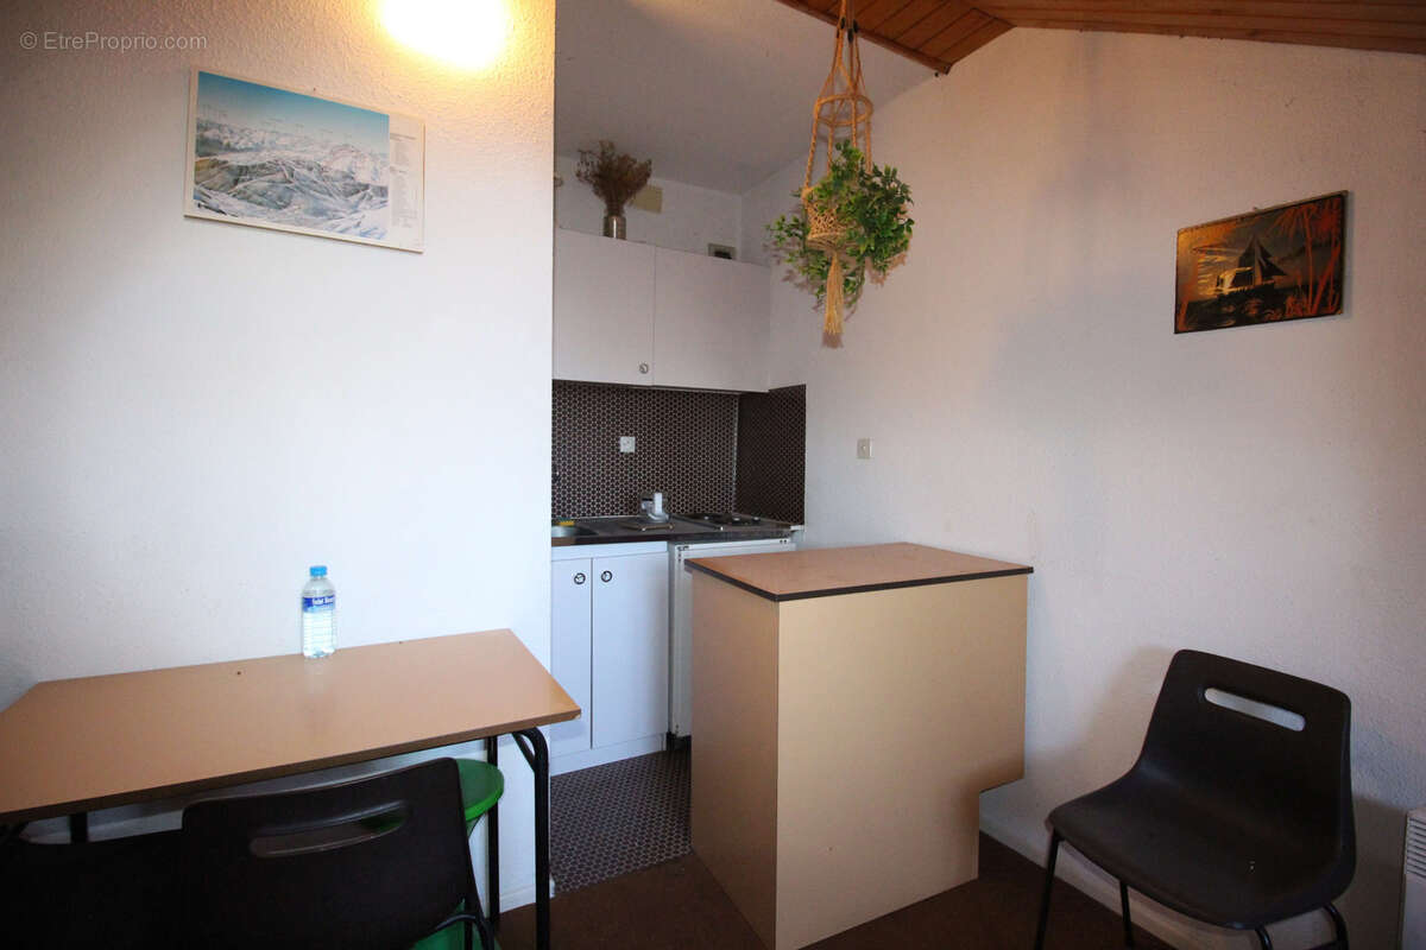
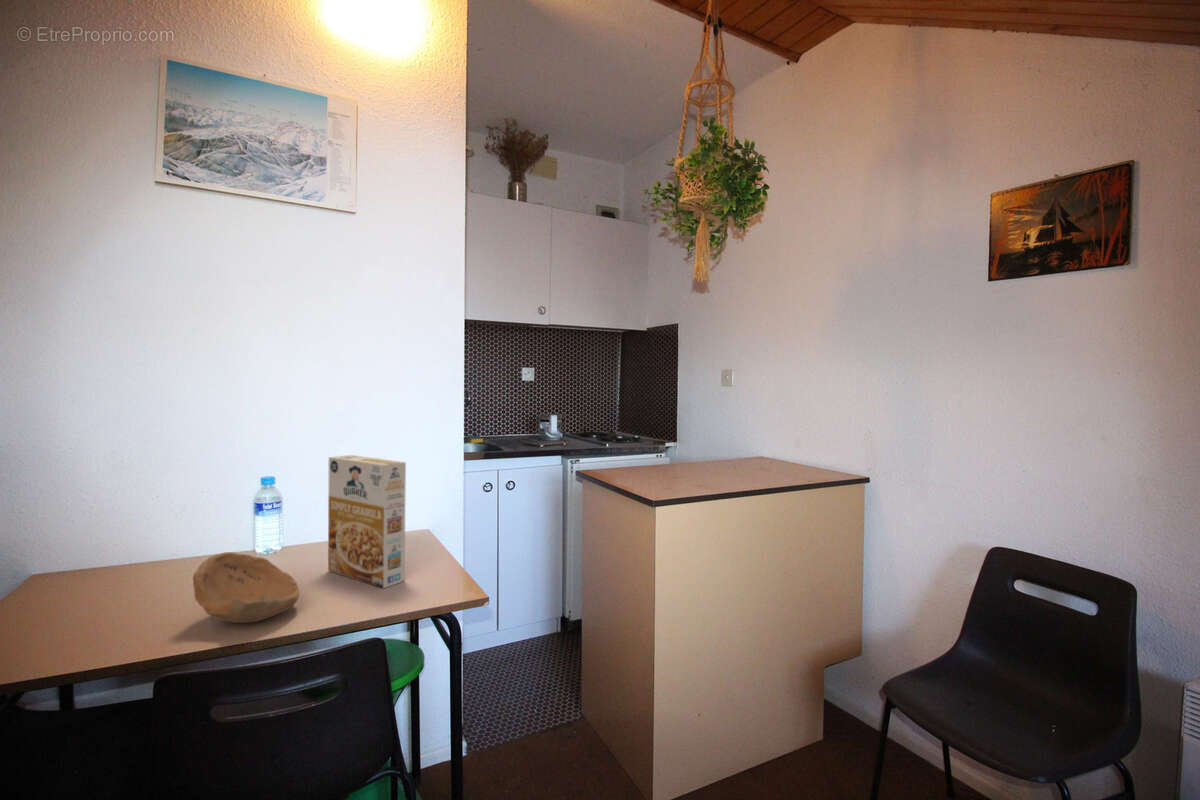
+ bowl [192,551,300,624]
+ cereal box [327,454,407,589]
